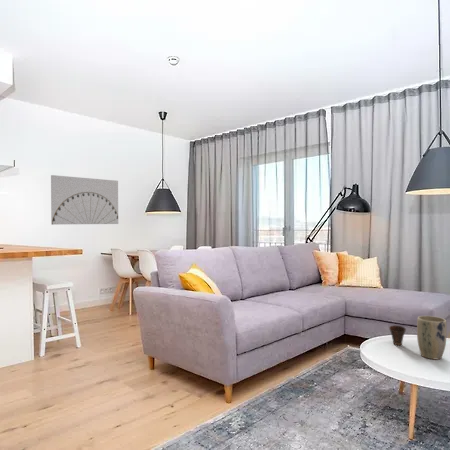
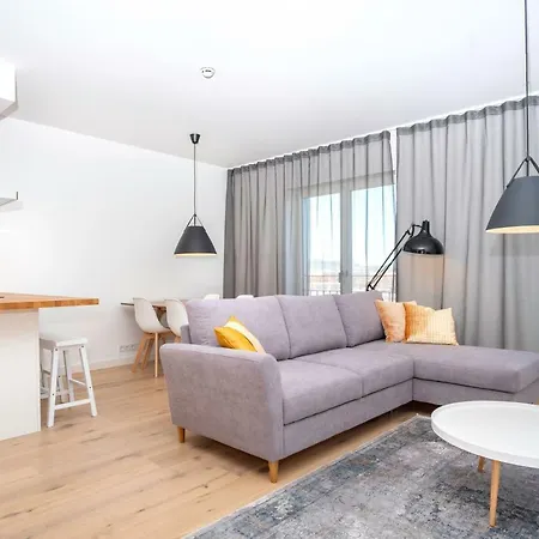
- plant pot [416,315,448,360]
- wall art [50,174,119,226]
- cup [388,324,407,346]
